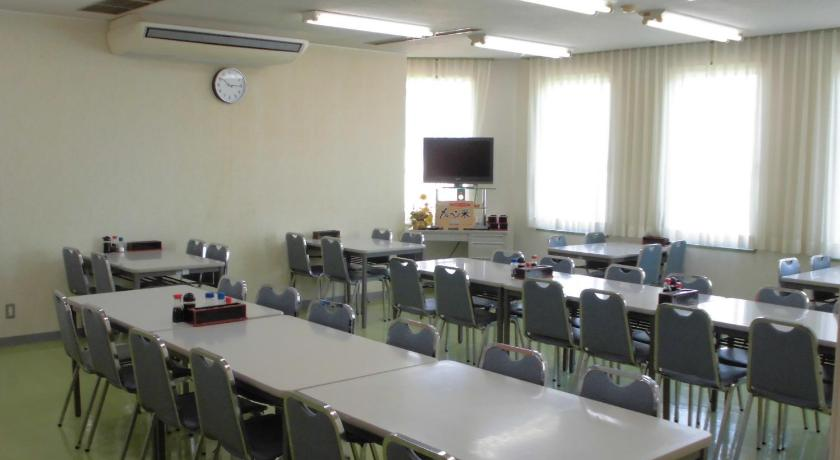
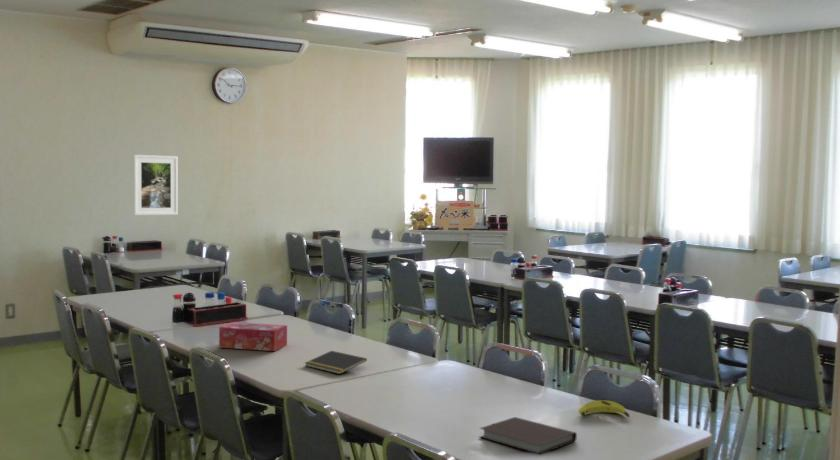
+ tissue box [218,321,288,352]
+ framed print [132,154,179,216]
+ notebook [478,416,578,456]
+ notepad [304,350,368,375]
+ banana [578,399,630,418]
